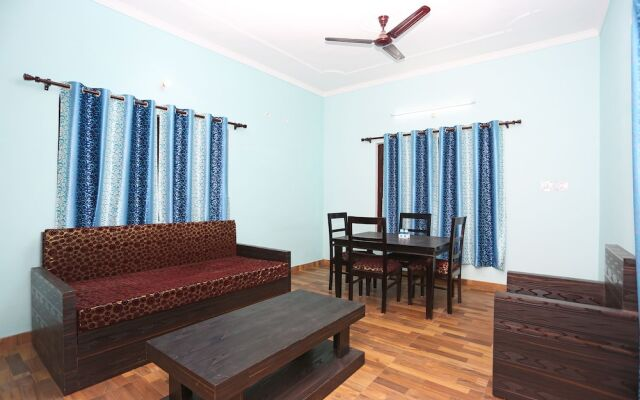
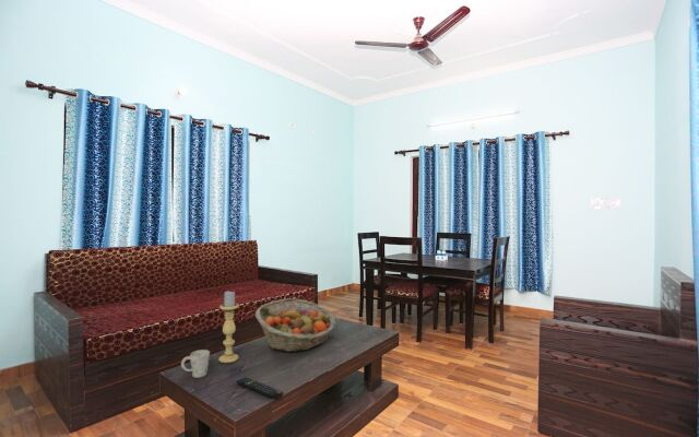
+ fruit basket [254,297,336,353]
+ candle holder [217,290,239,364]
+ mug [180,349,211,379]
+ remote control [235,376,284,400]
